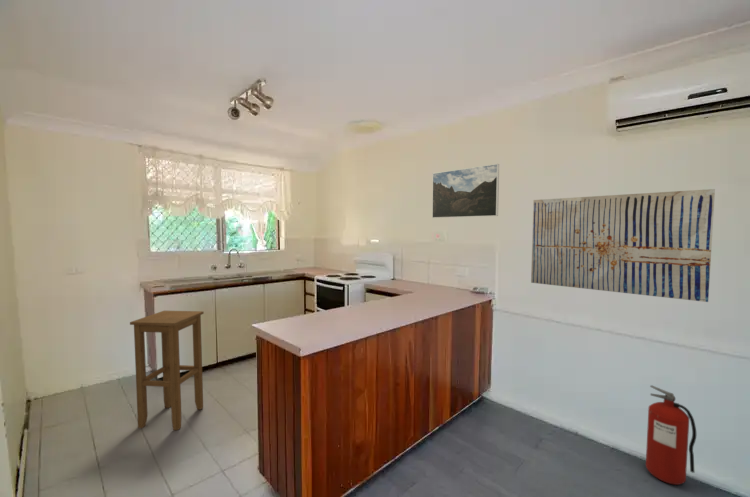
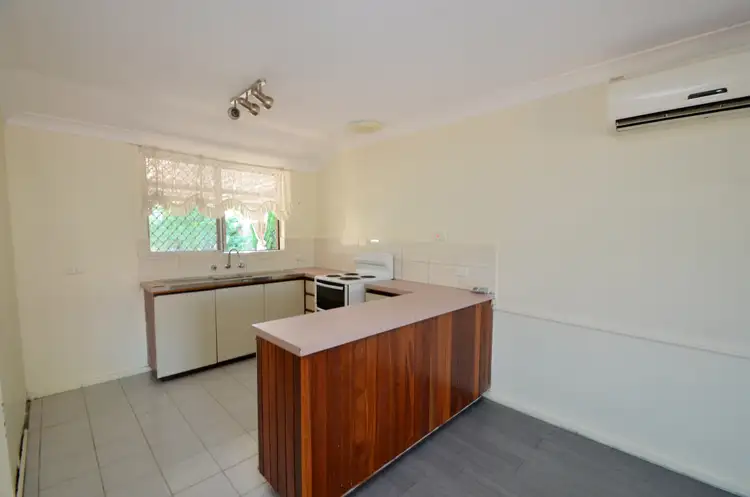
- fire extinguisher [645,384,697,486]
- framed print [431,163,500,219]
- stool [129,310,205,431]
- wall art [530,188,716,303]
